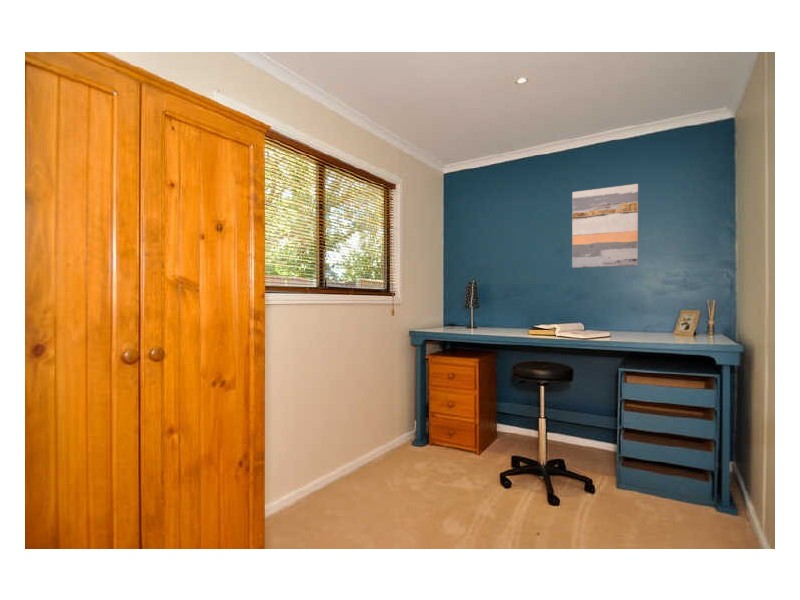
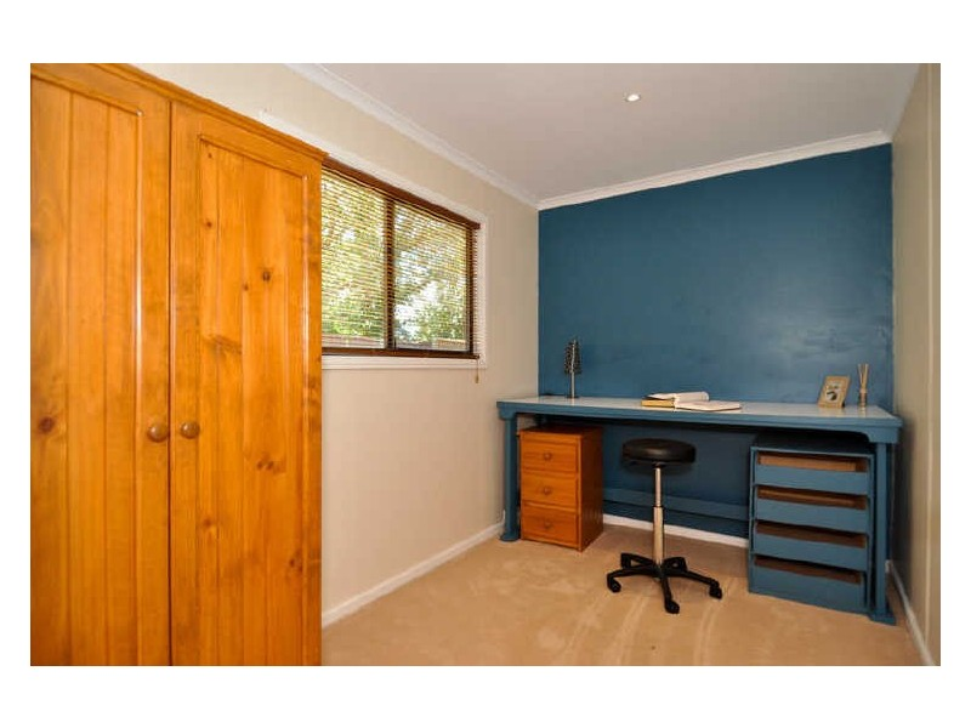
- wall art [571,183,639,269]
